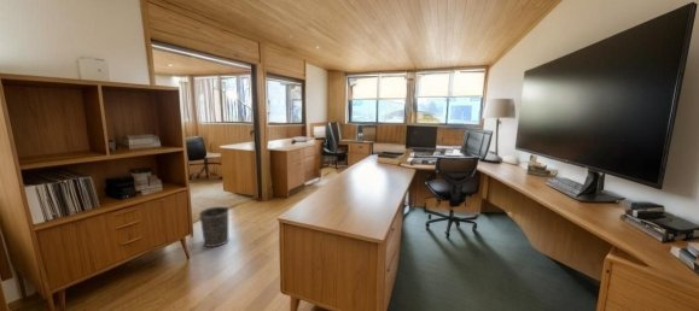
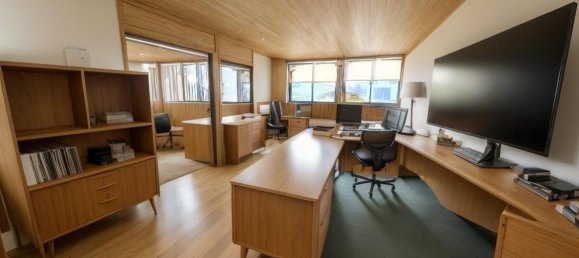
- wastebasket [198,206,229,248]
